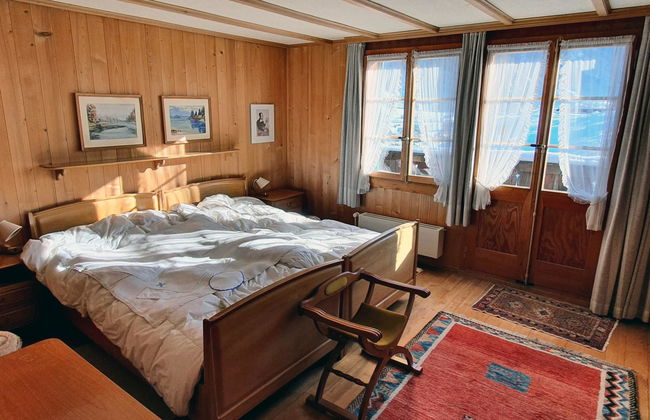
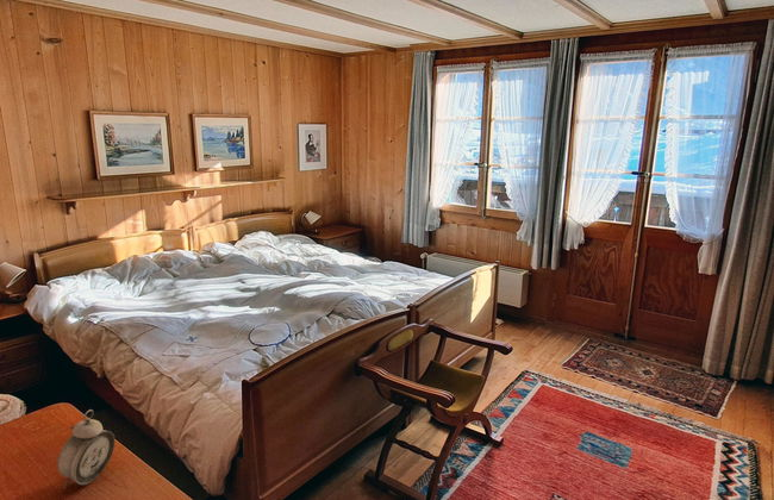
+ alarm clock [56,408,116,490]
